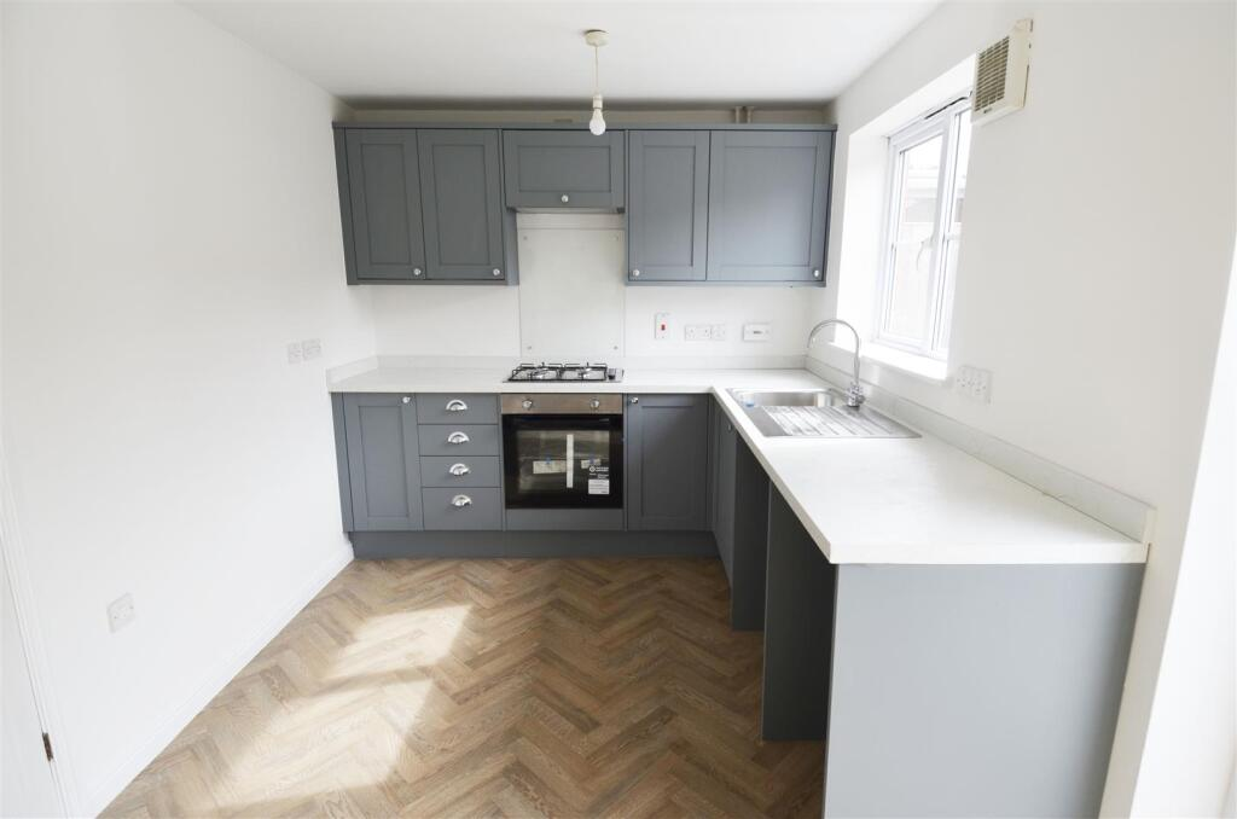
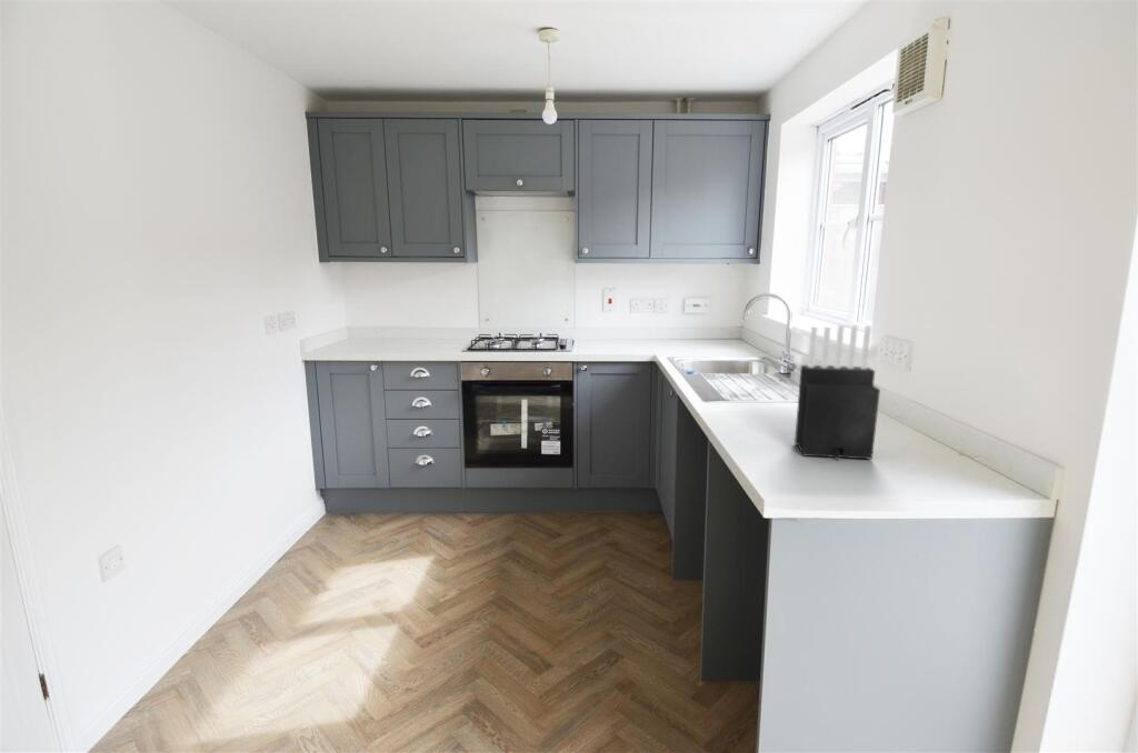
+ knife block [793,323,881,462]
